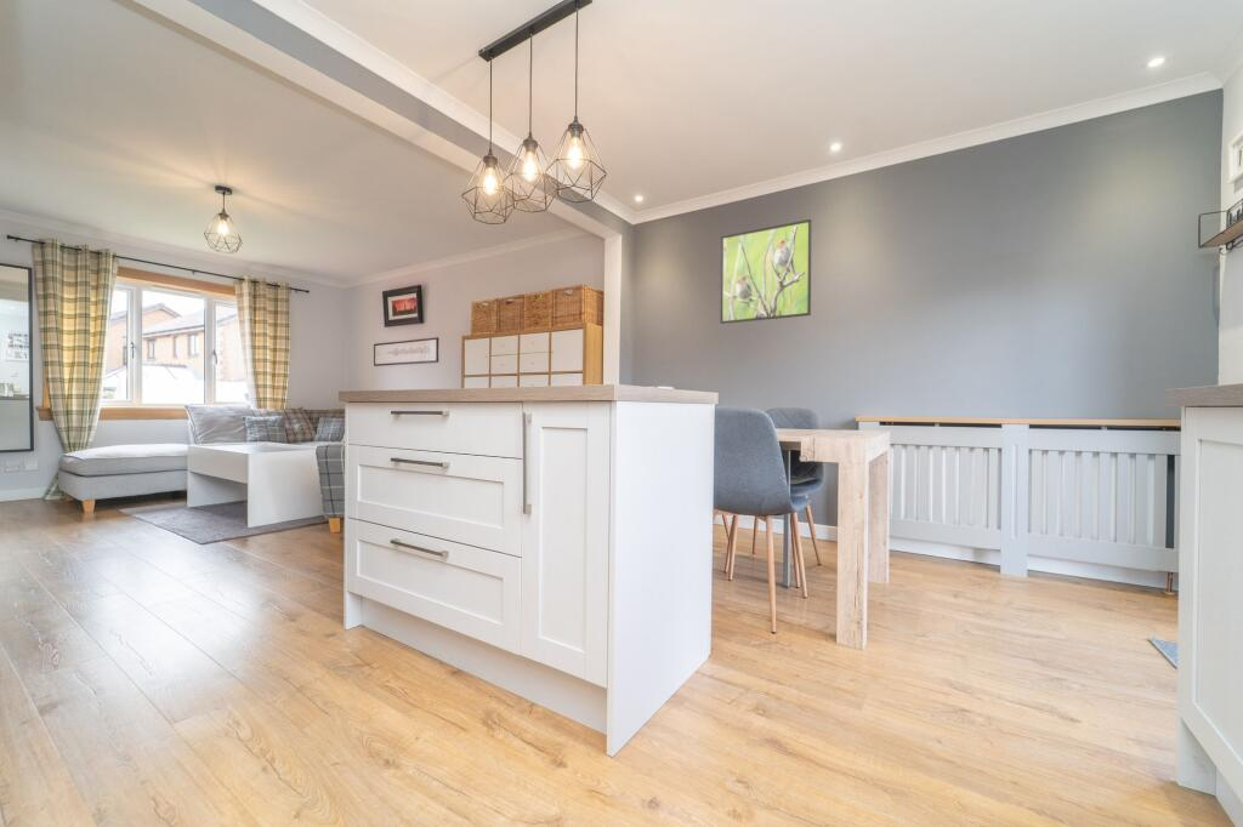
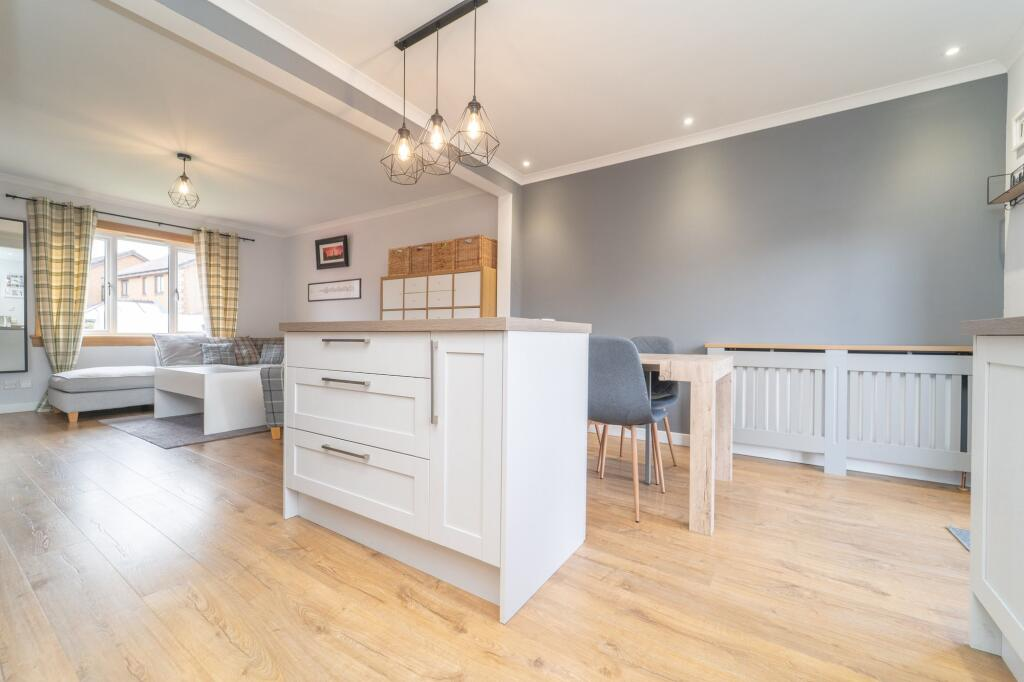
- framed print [719,218,813,325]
